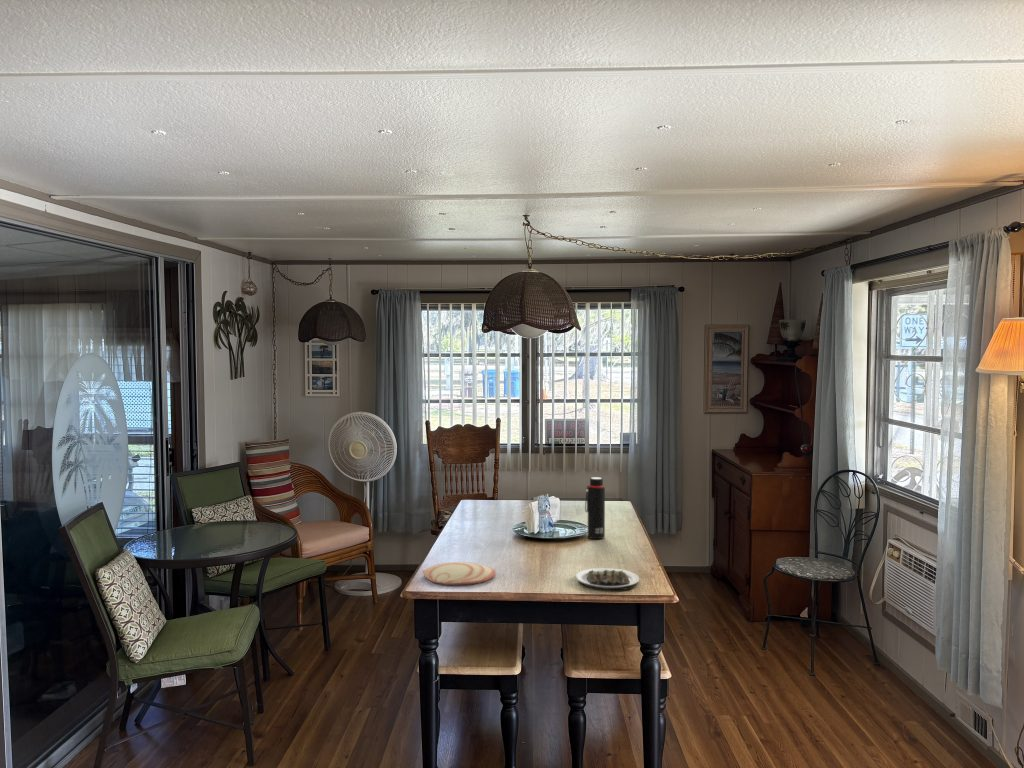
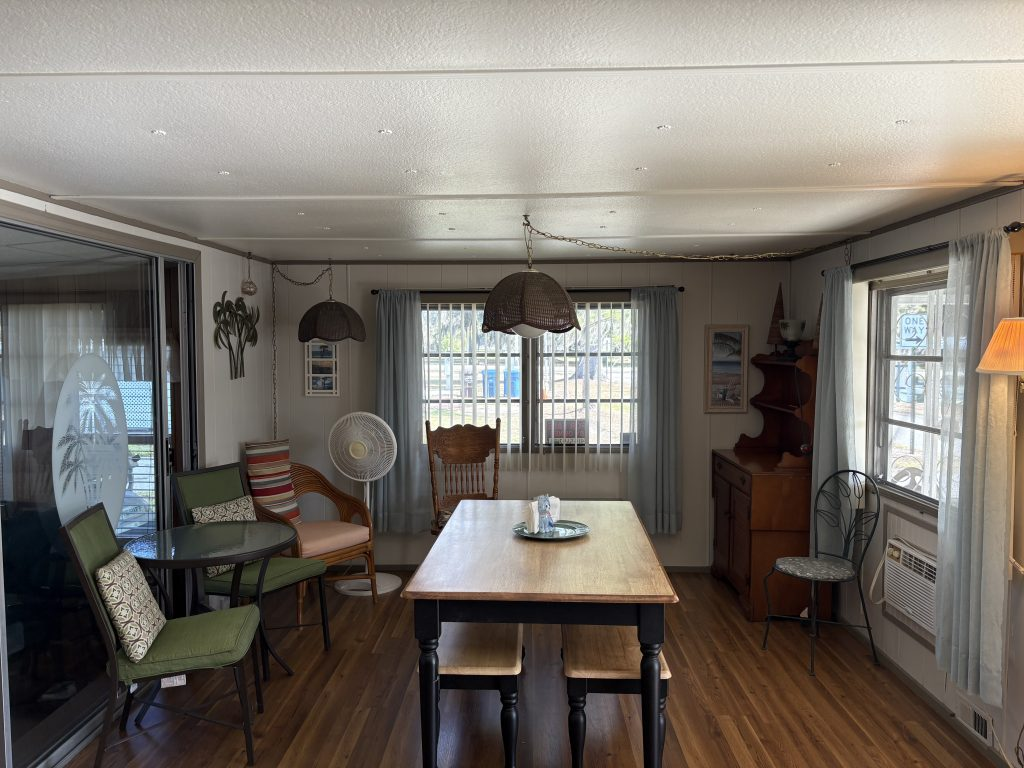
- plate [422,561,496,586]
- plate [575,567,640,591]
- water bottle [584,476,606,540]
